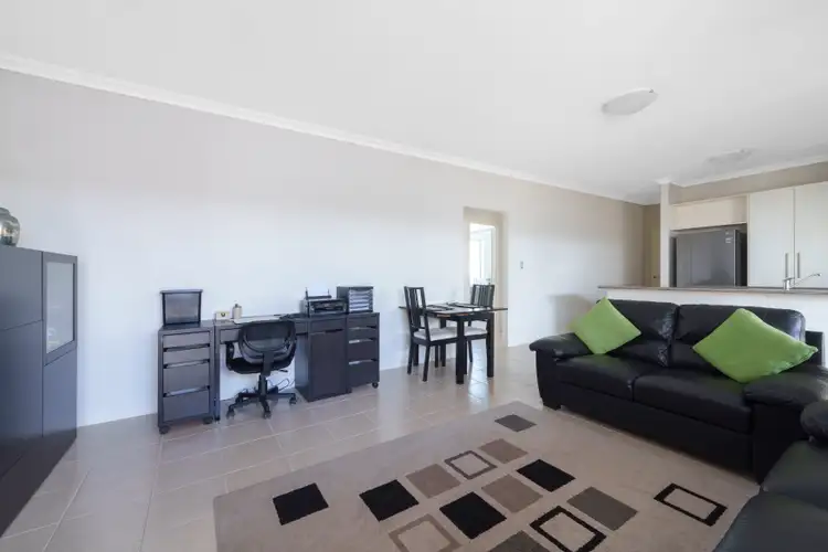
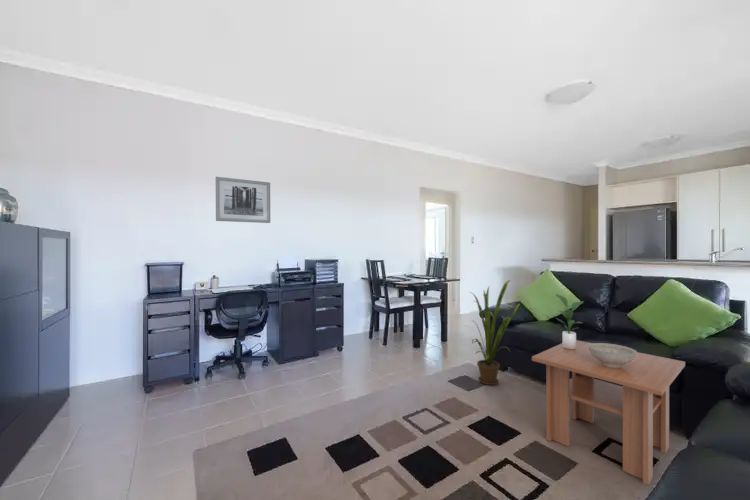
+ coffee table [531,339,686,486]
+ decorative bowl [588,342,638,368]
+ wall art [215,176,271,224]
+ house plant [467,279,521,386]
+ potted plant [555,293,585,349]
